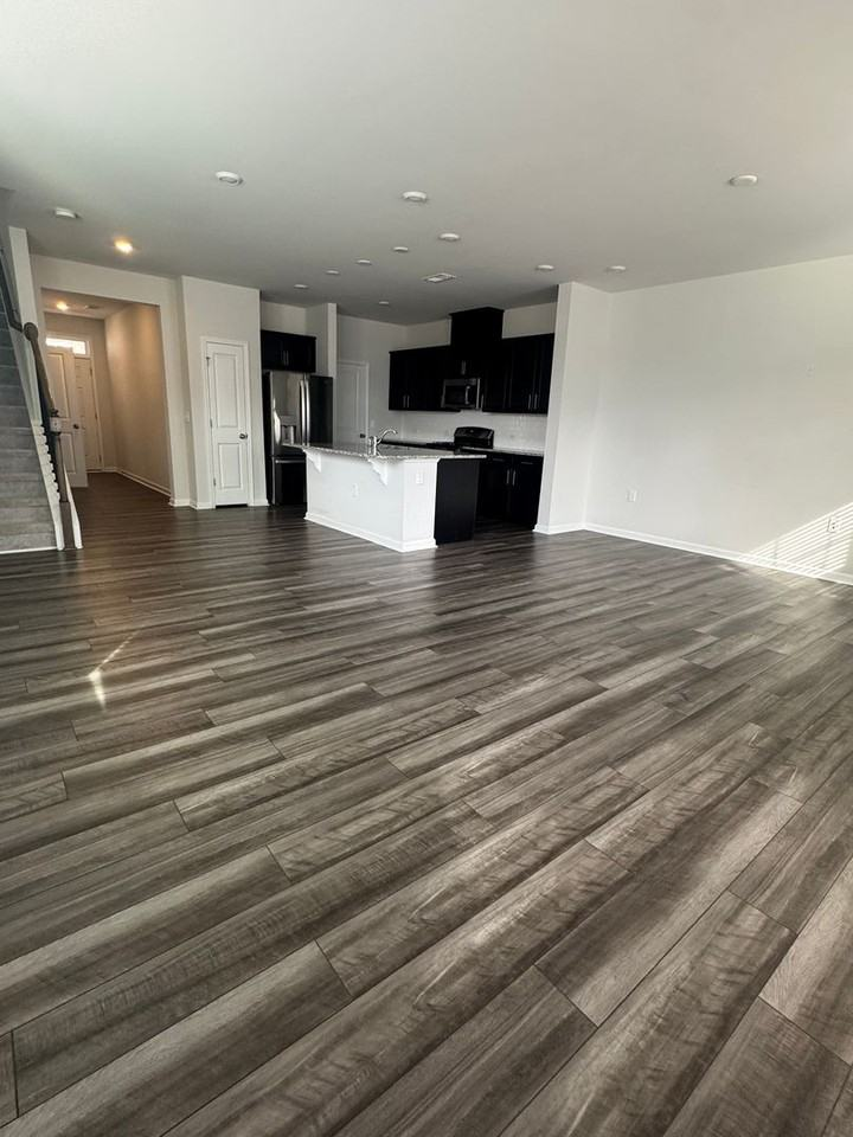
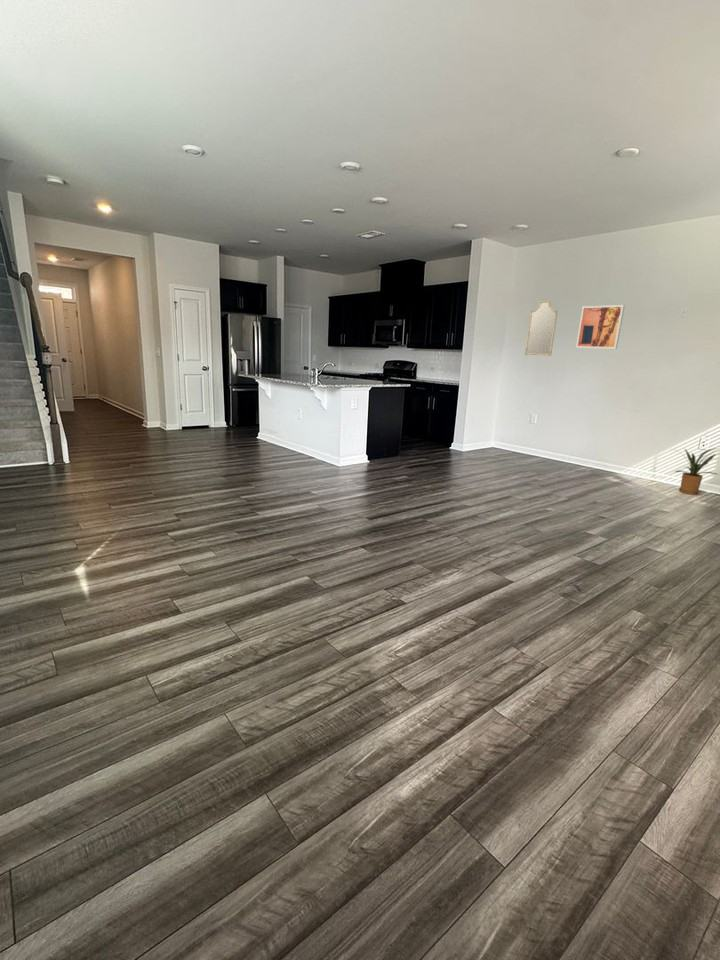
+ wall art [575,304,626,350]
+ house plant [671,447,720,496]
+ home mirror [524,299,558,357]
